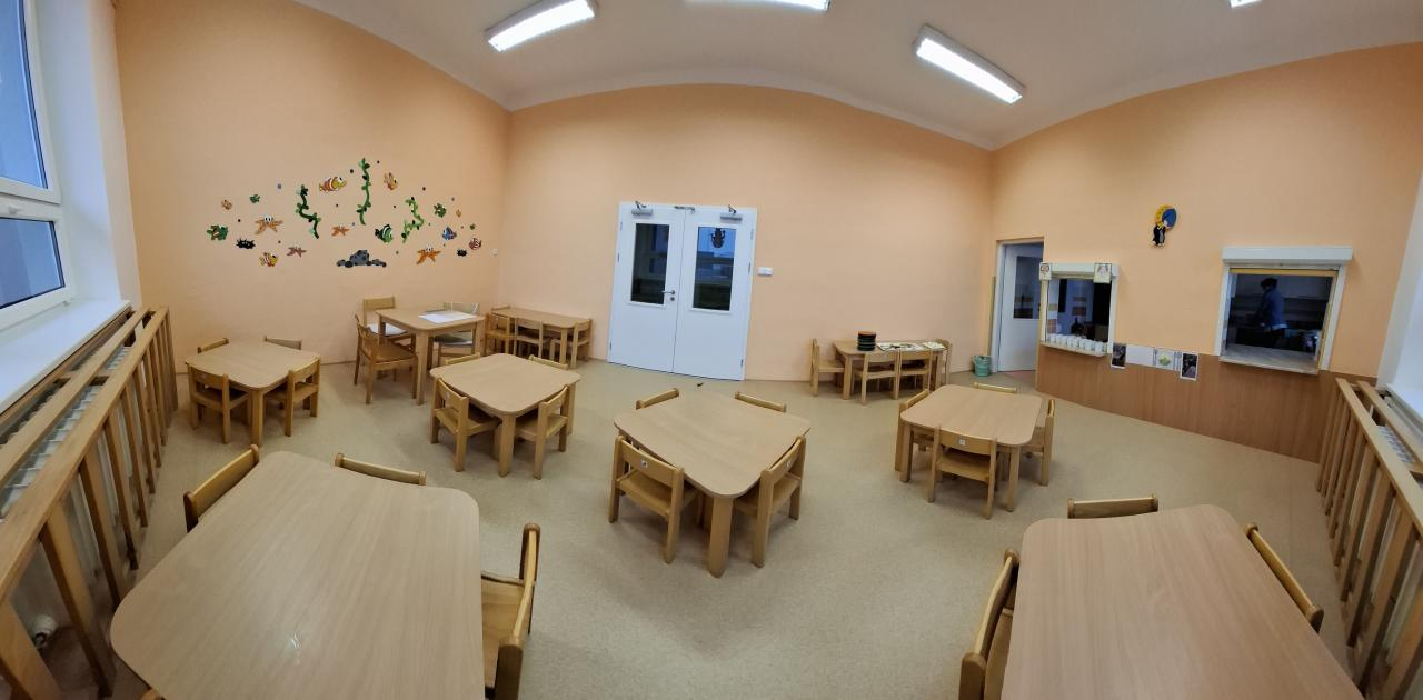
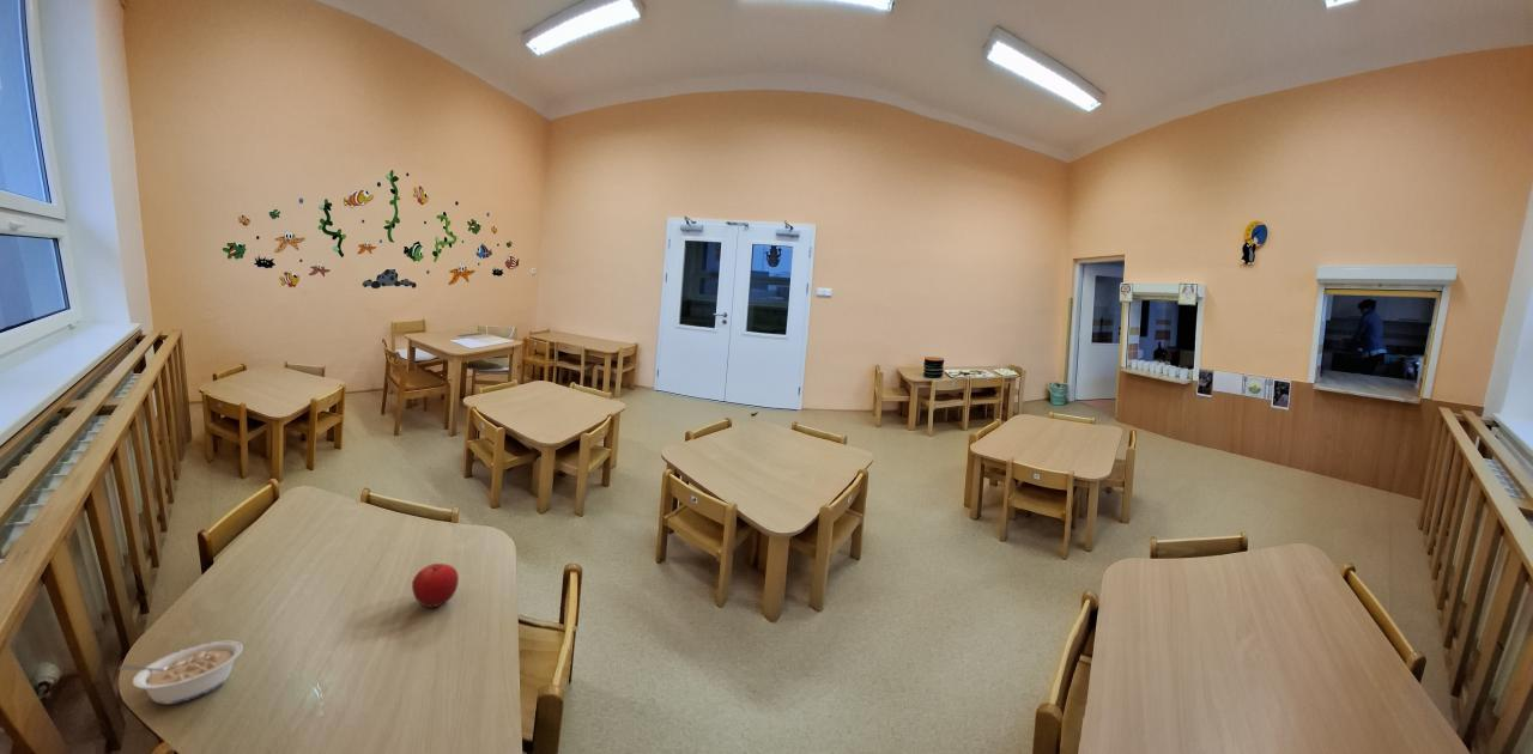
+ fruit [411,563,460,608]
+ legume [119,640,244,705]
